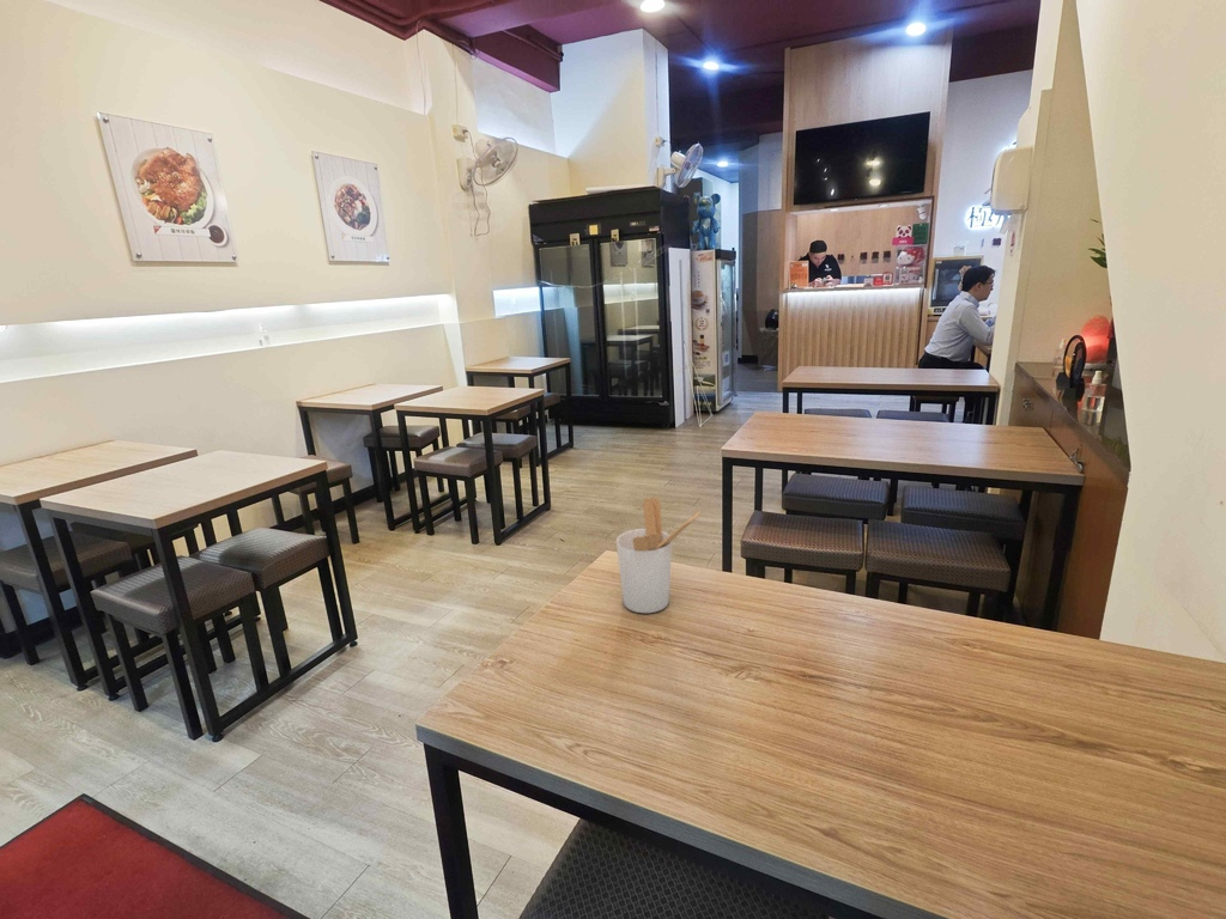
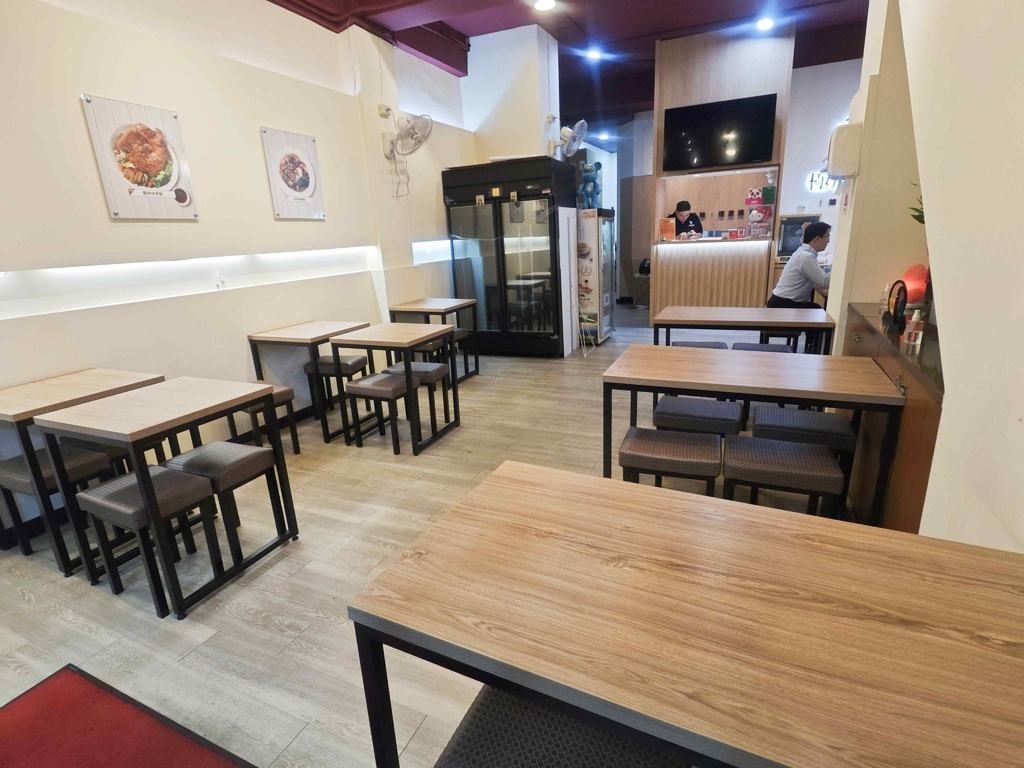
- utensil holder [615,495,703,614]
